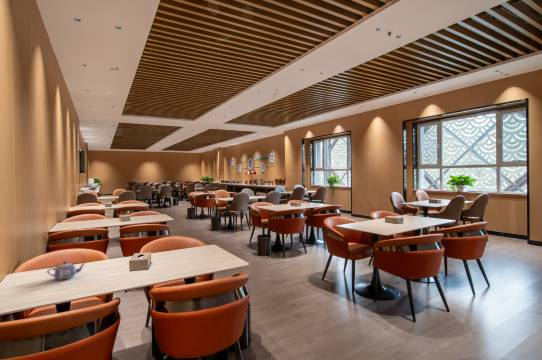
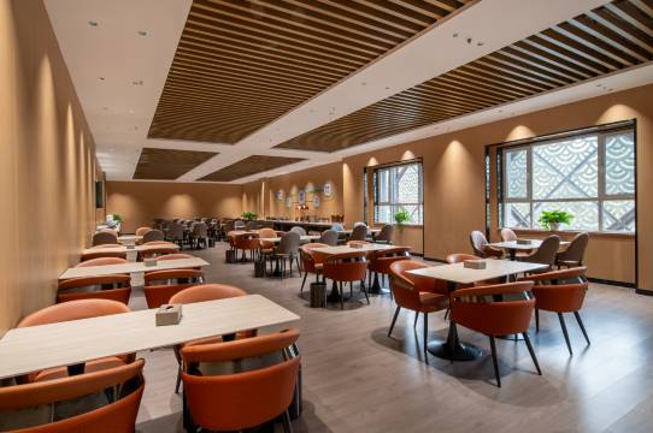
- teapot [46,260,86,281]
